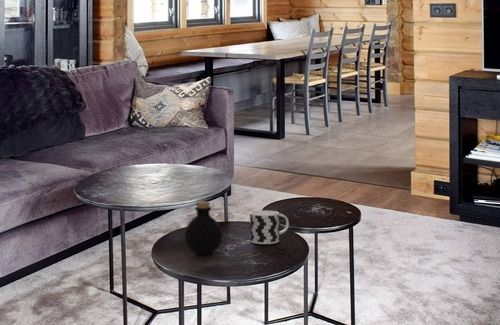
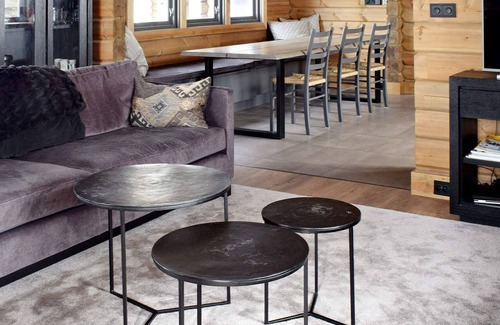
- cup [249,210,290,245]
- bottle [183,201,223,255]
